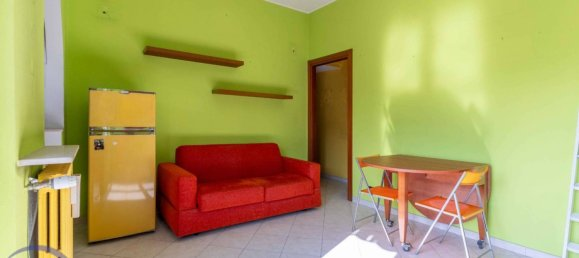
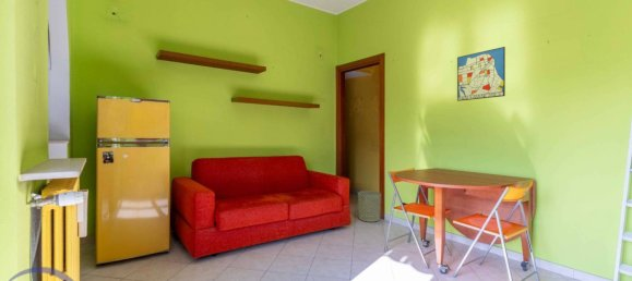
+ waste bin [357,190,382,223]
+ wall art [456,46,506,102]
